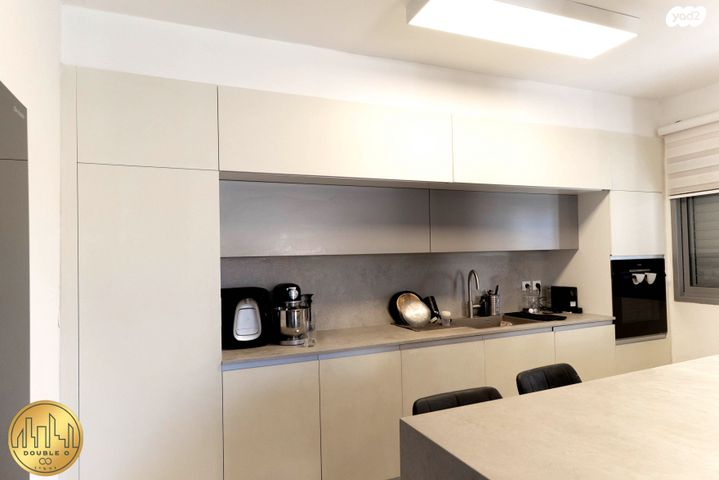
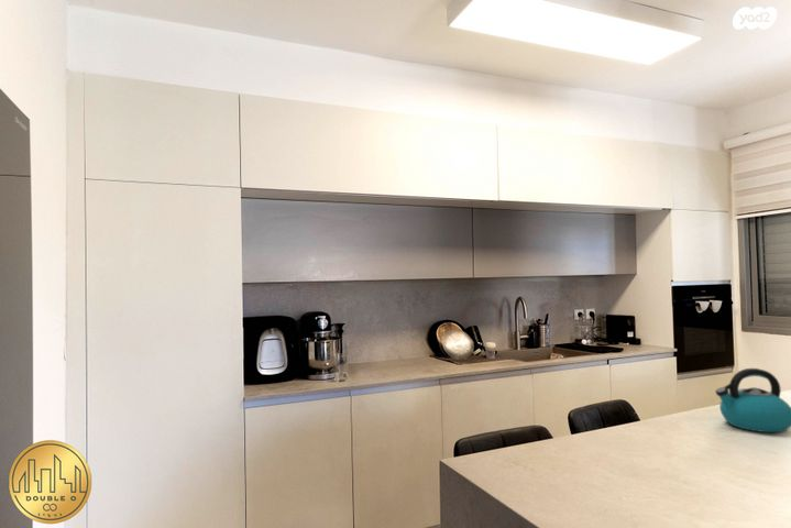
+ kettle [714,367,791,433]
